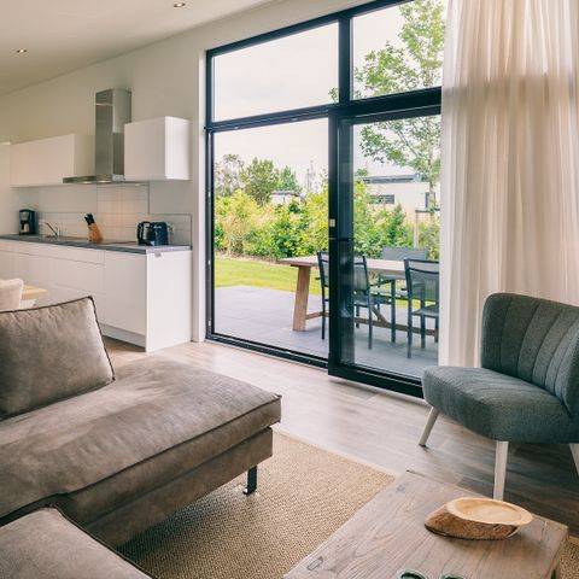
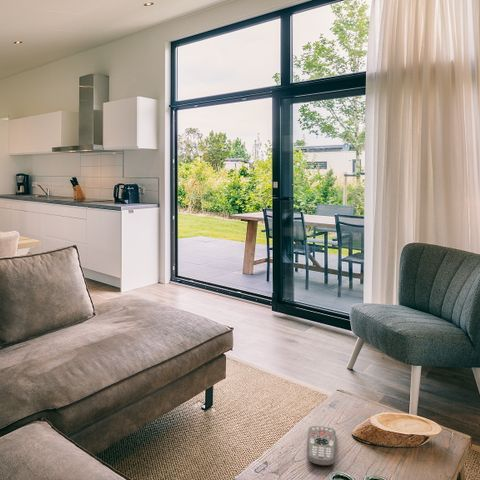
+ remote control [307,425,337,467]
